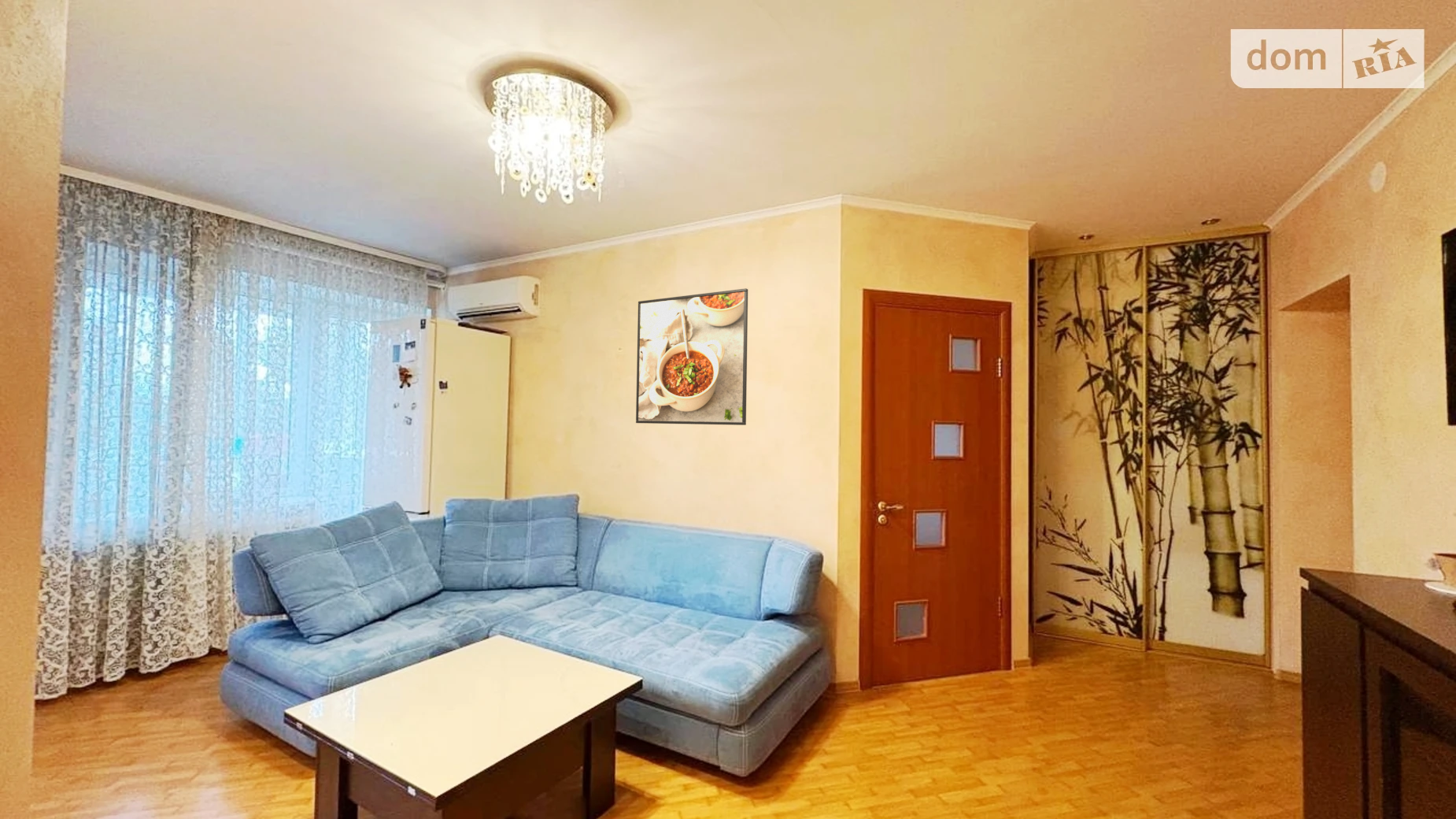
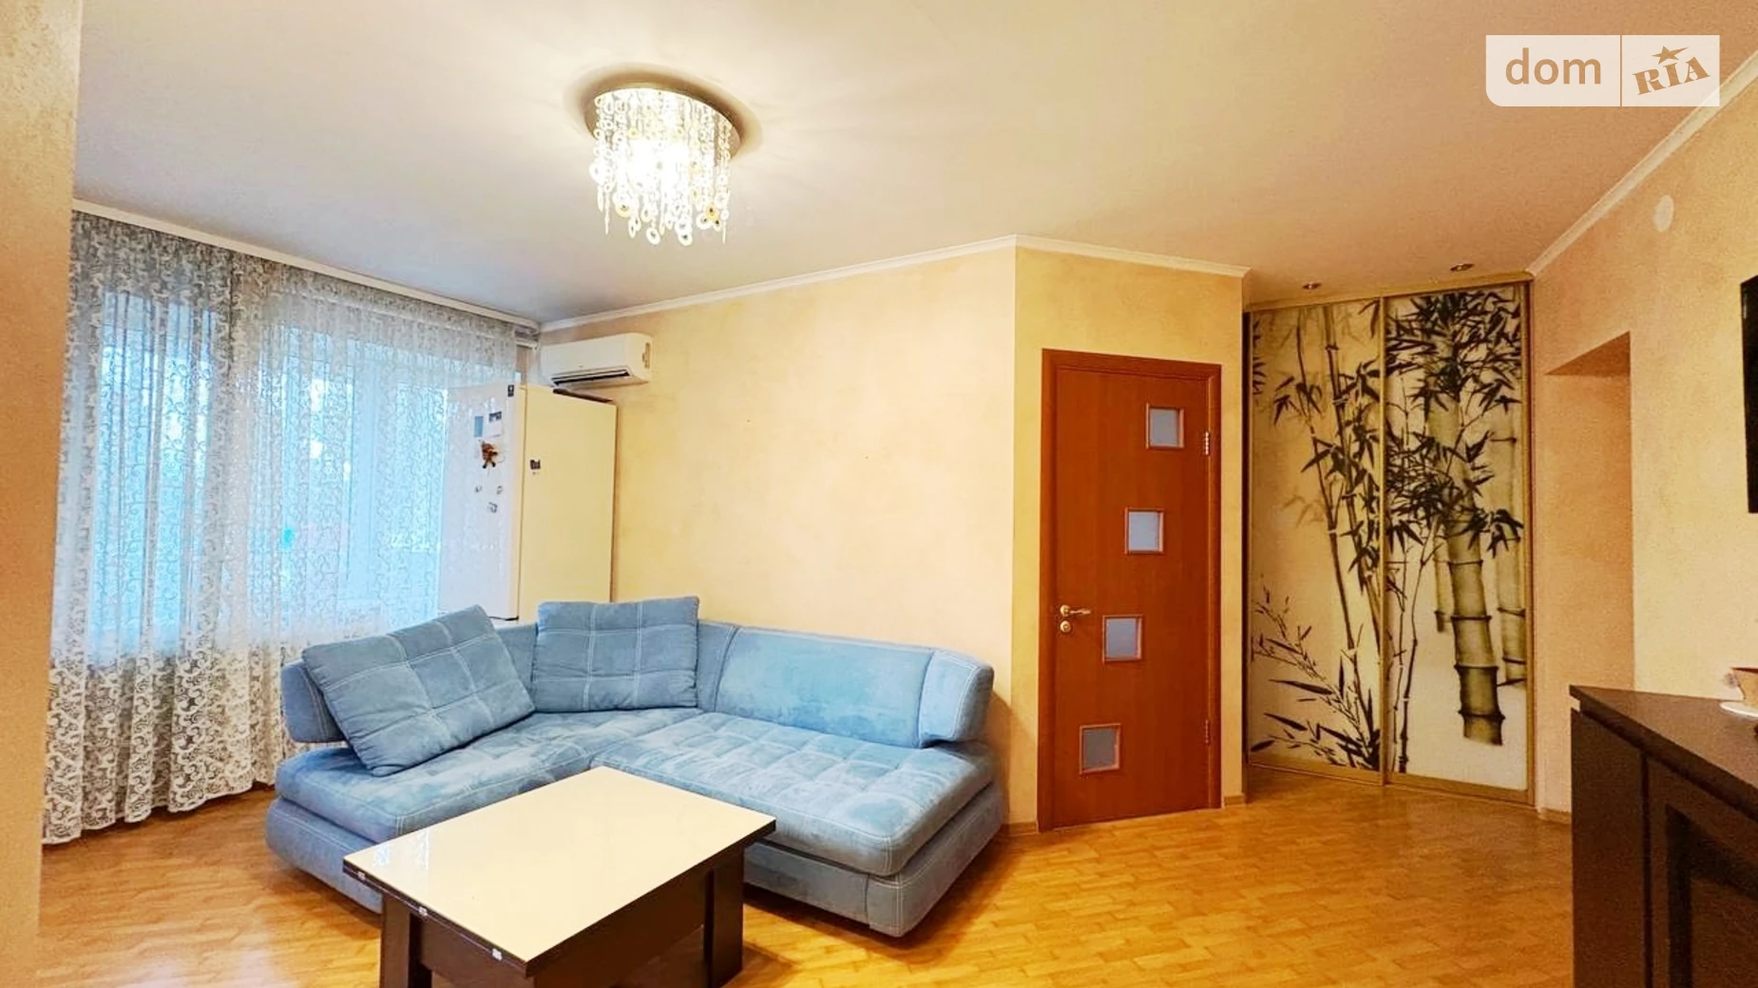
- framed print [635,287,748,426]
